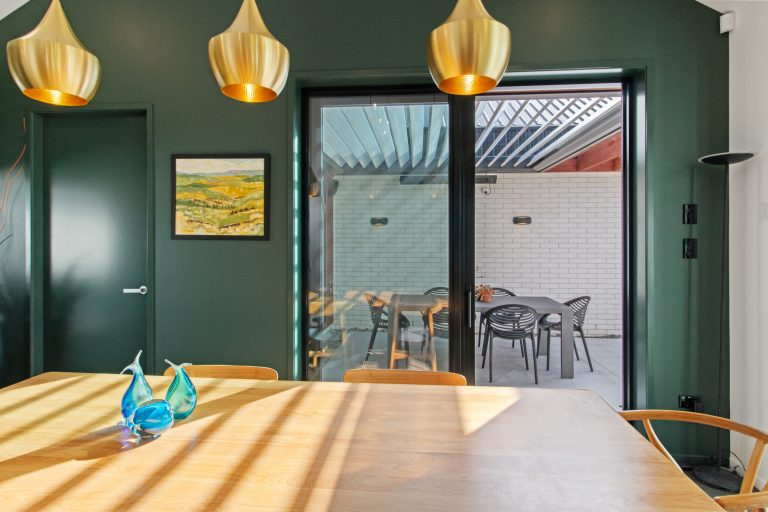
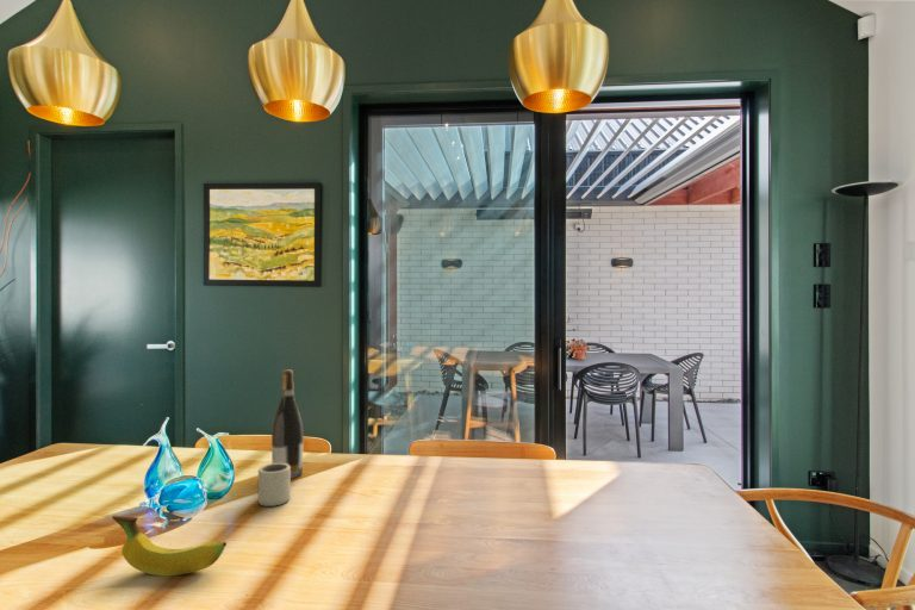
+ fruit [111,515,228,577]
+ cup [257,462,292,508]
+ wine bottle [270,369,305,480]
